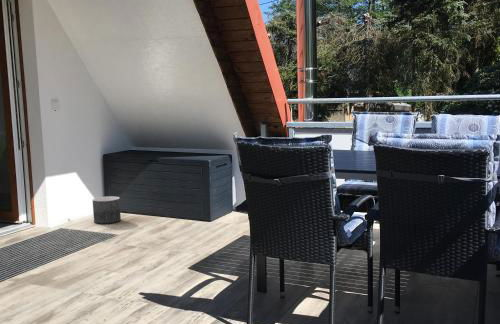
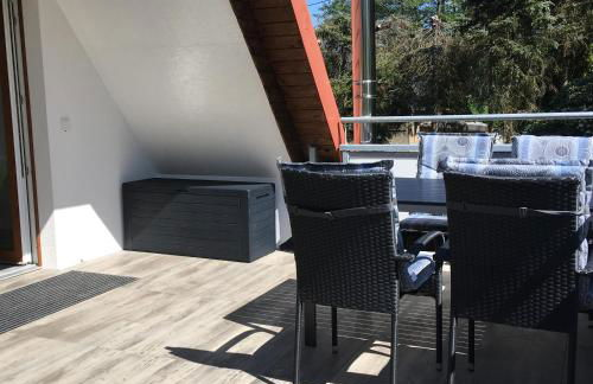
- planter [92,195,122,225]
